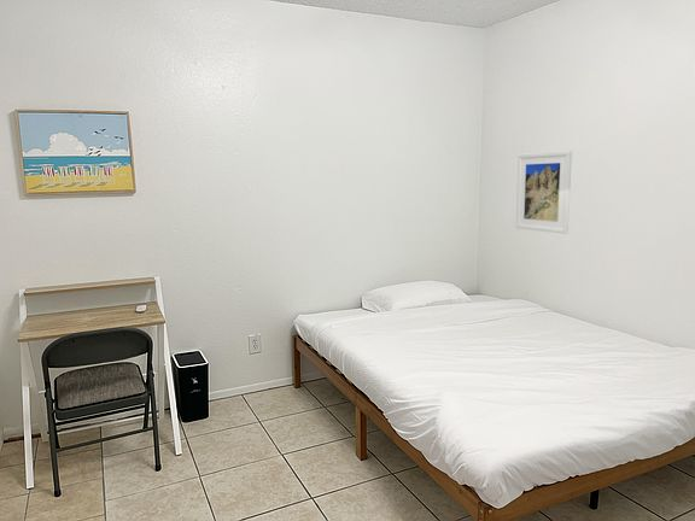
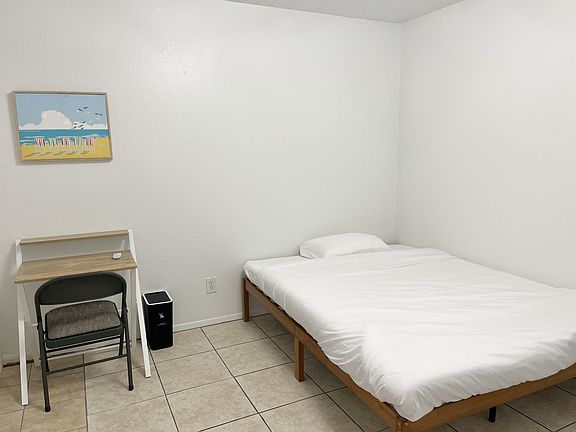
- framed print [515,150,573,235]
